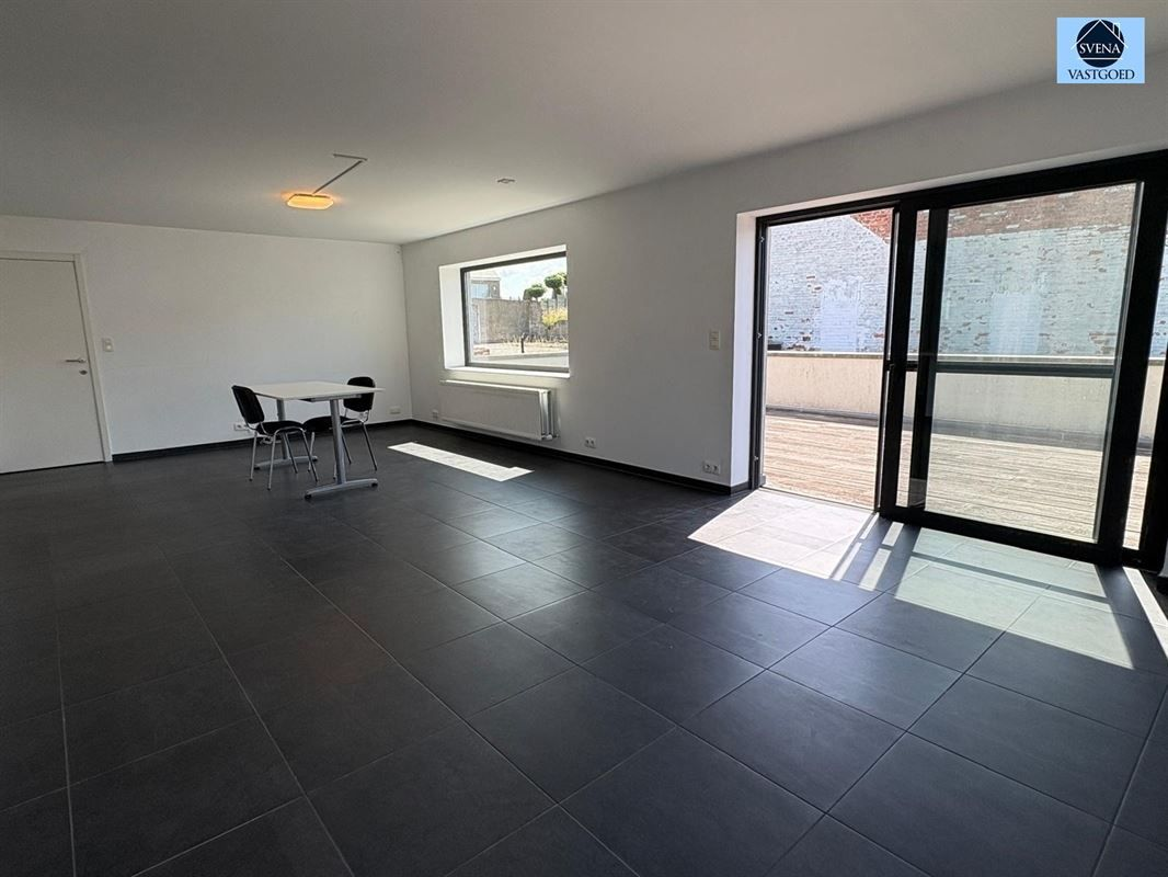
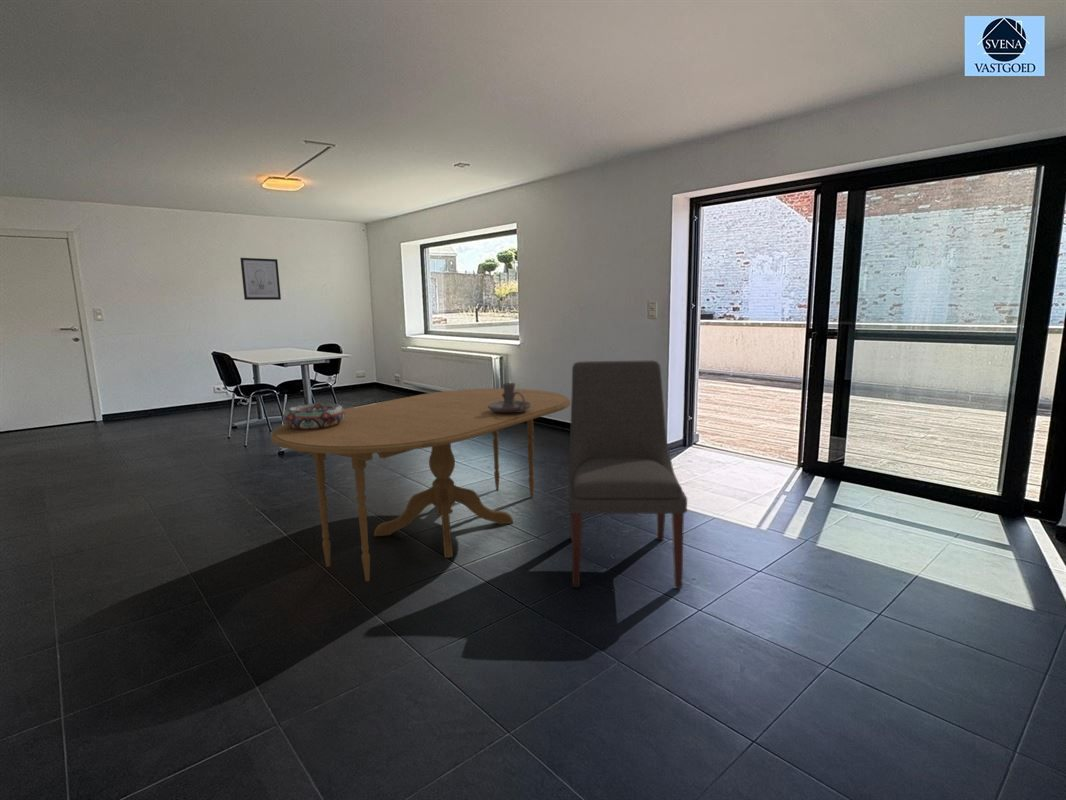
+ decorative bowl [282,402,345,429]
+ chair [567,359,688,589]
+ candle holder [488,382,531,413]
+ dining table [270,387,571,582]
+ wall art [239,257,282,301]
